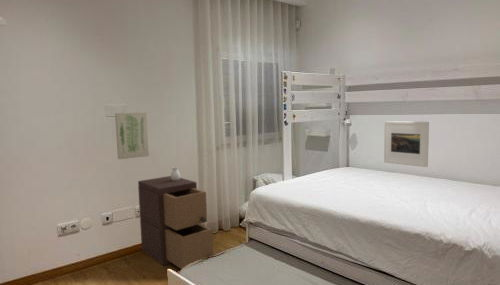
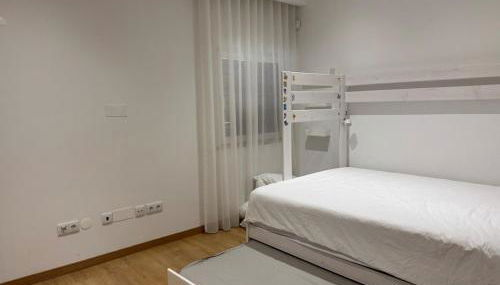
- wall art [114,112,150,160]
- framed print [383,120,430,168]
- storage cabinet [137,166,214,270]
